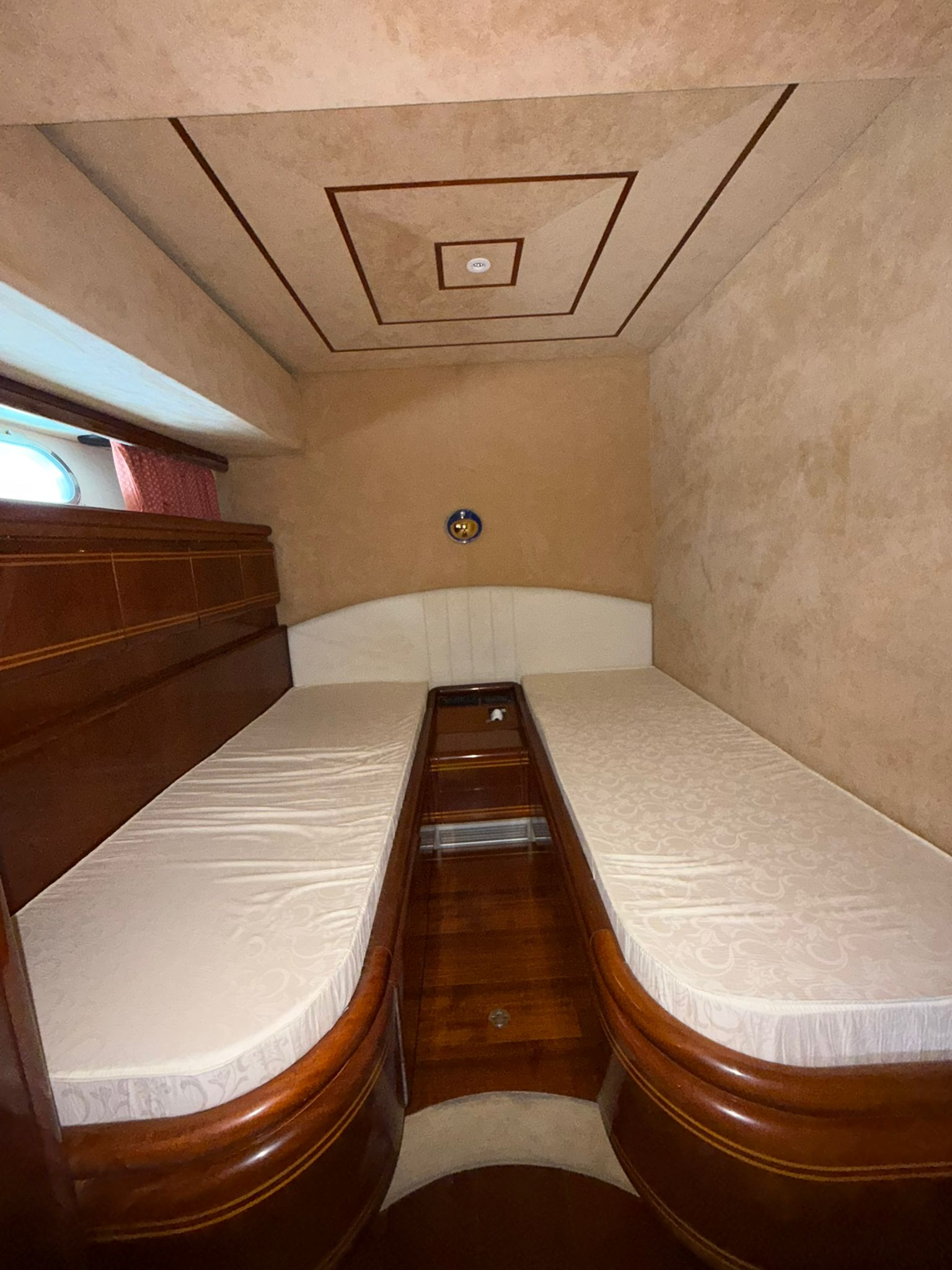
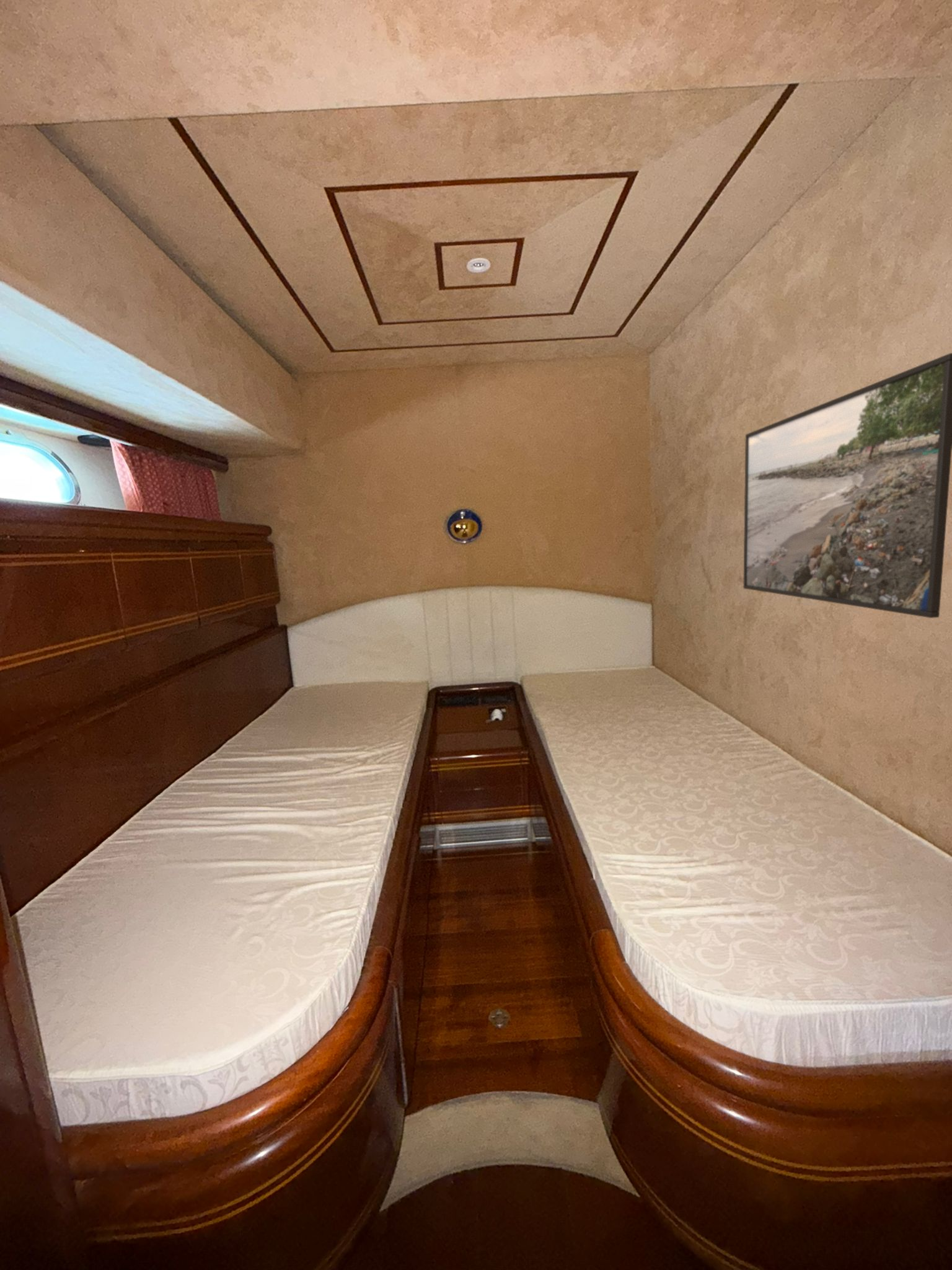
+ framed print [743,352,952,619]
